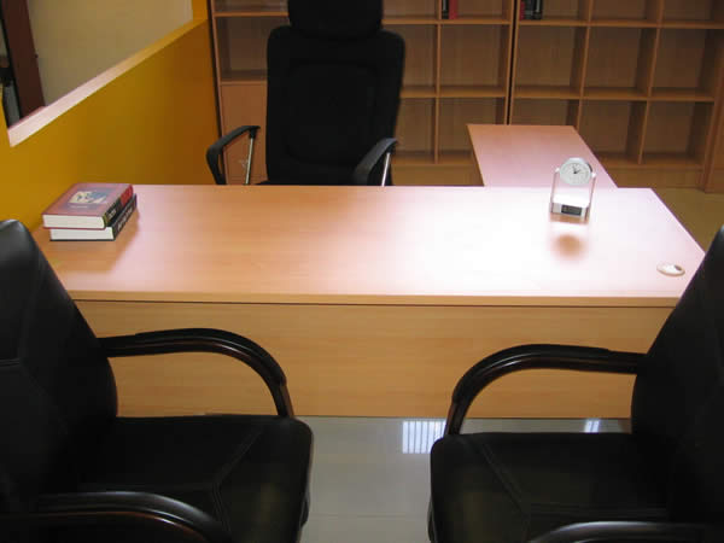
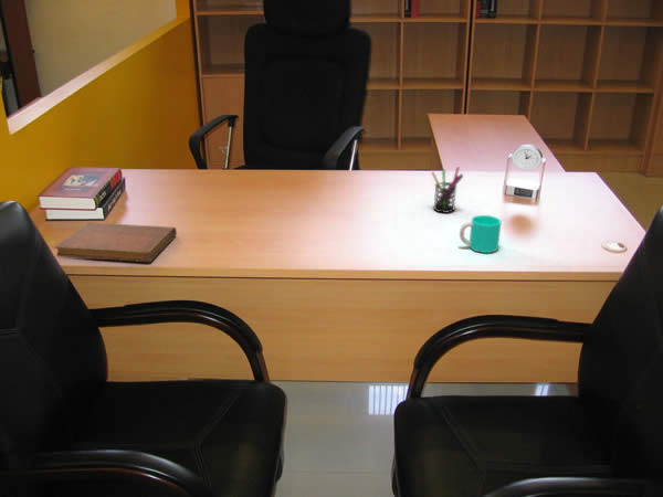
+ cup [459,214,502,254]
+ pen holder [430,166,464,214]
+ notebook [54,222,178,263]
